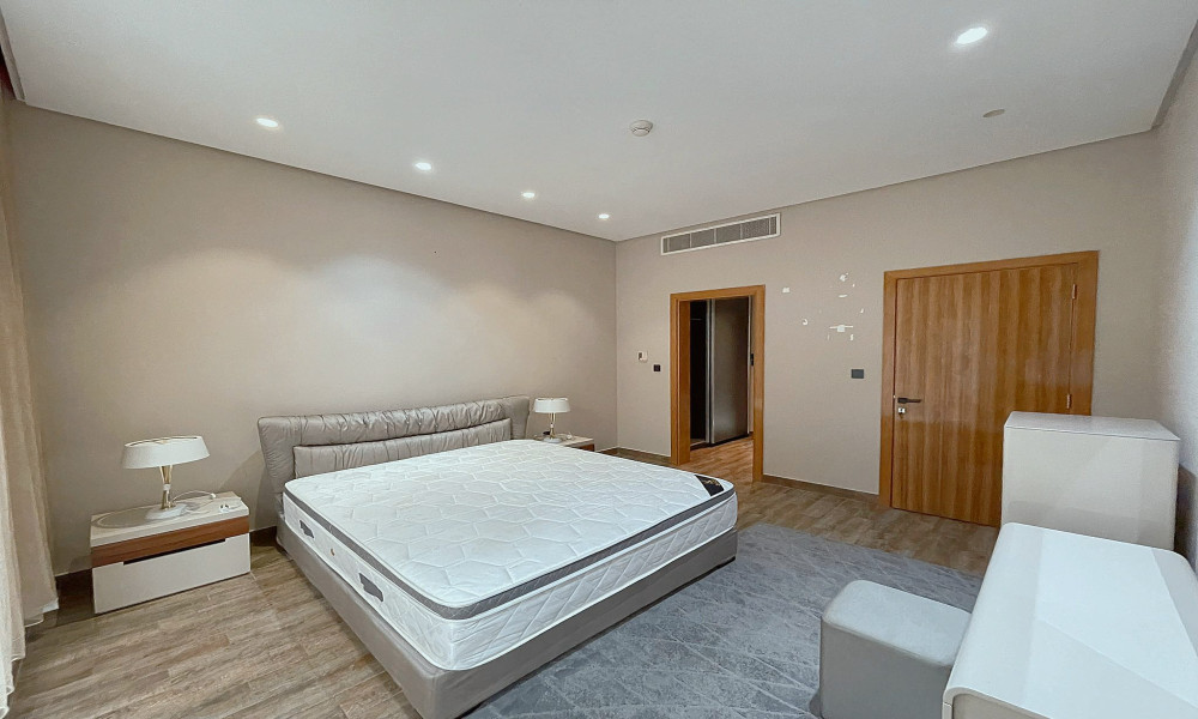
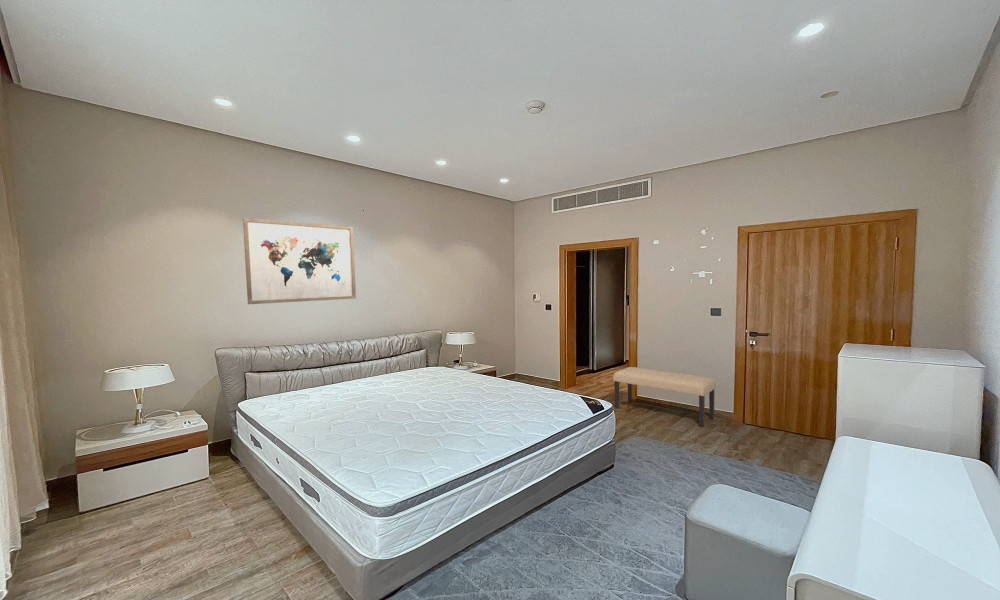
+ bench [612,366,717,428]
+ wall art [242,217,357,305]
